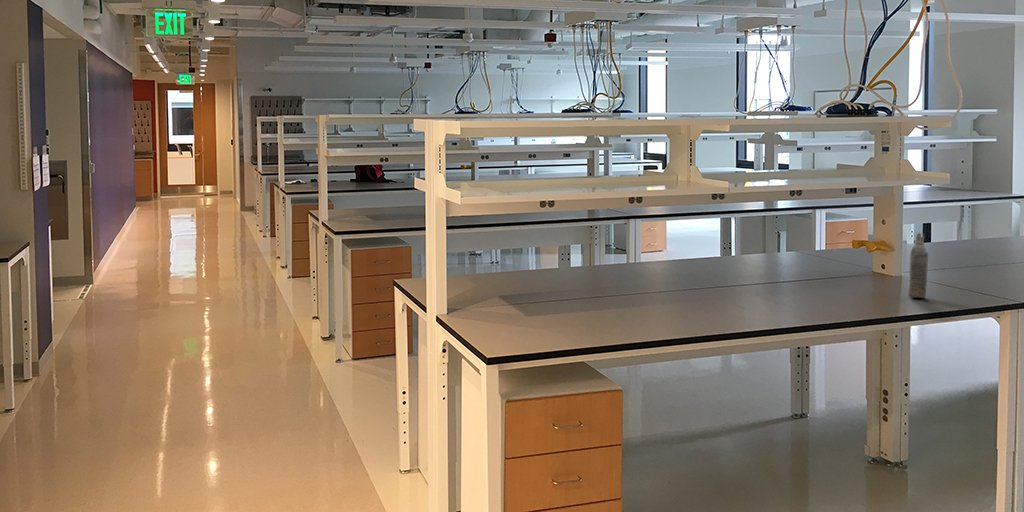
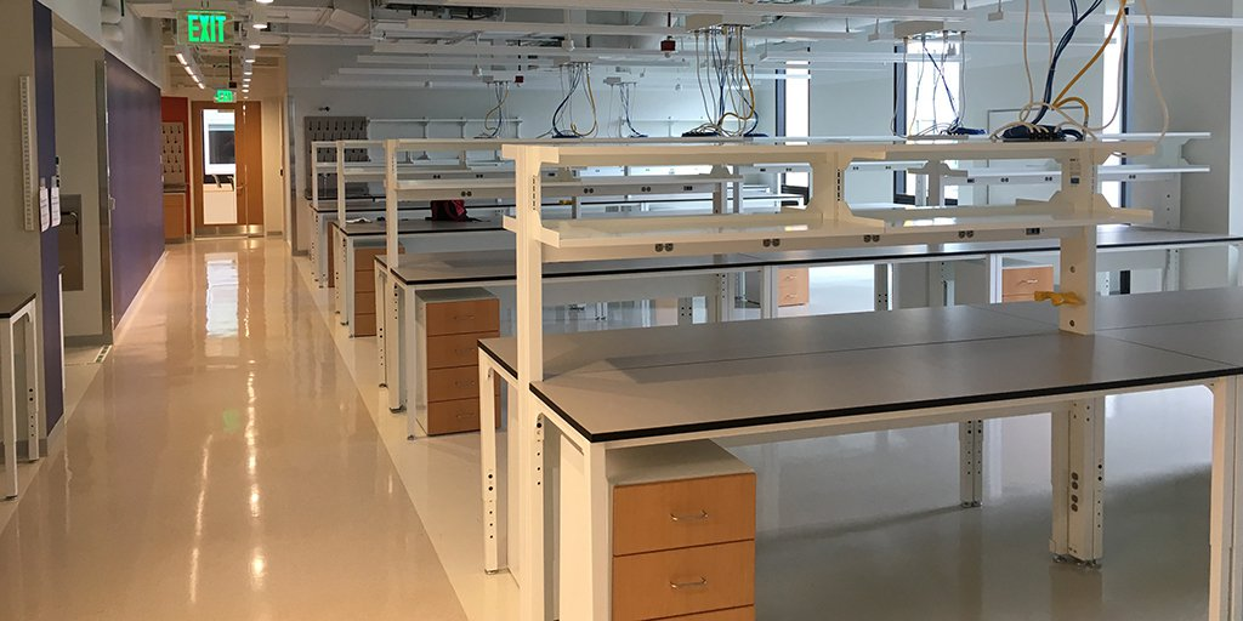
- aerosol can [907,232,929,299]
